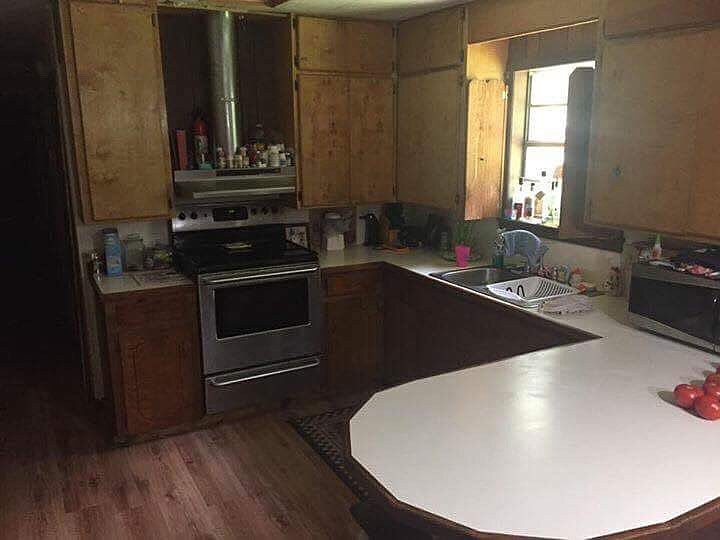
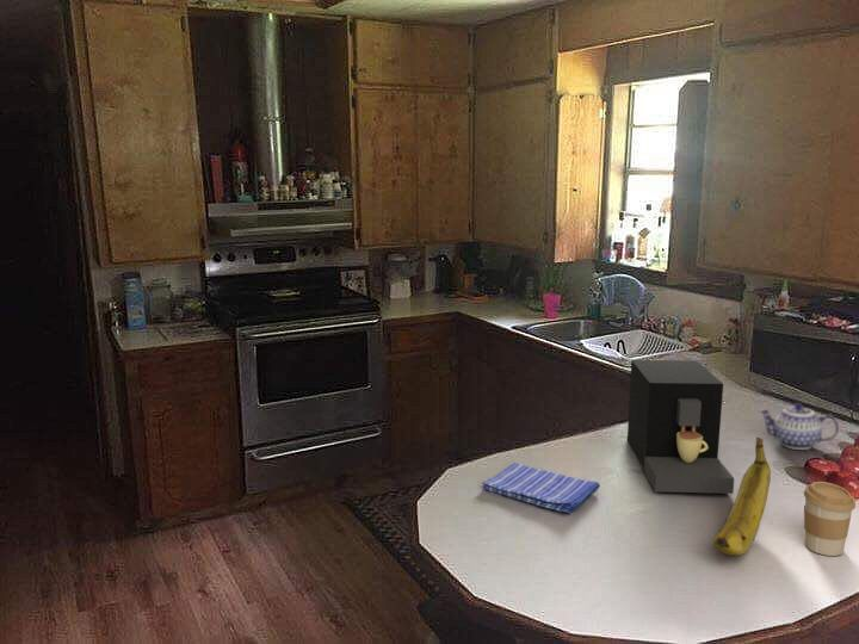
+ teapot [758,402,840,451]
+ coffee cup [803,481,857,557]
+ banana [712,436,772,557]
+ dish towel [481,462,601,515]
+ coffee maker [626,359,735,495]
